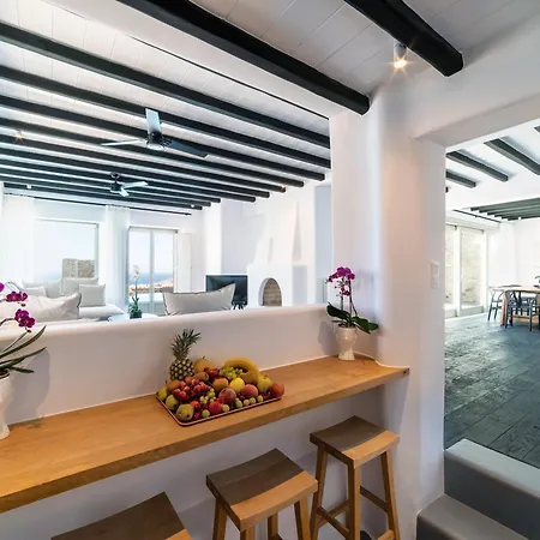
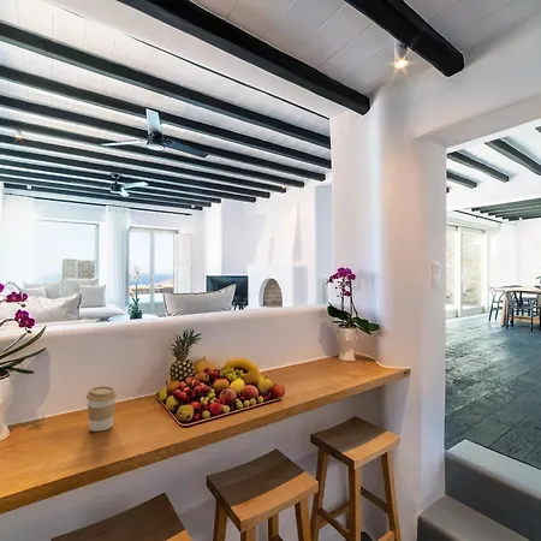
+ coffee cup [85,385,118,433]
